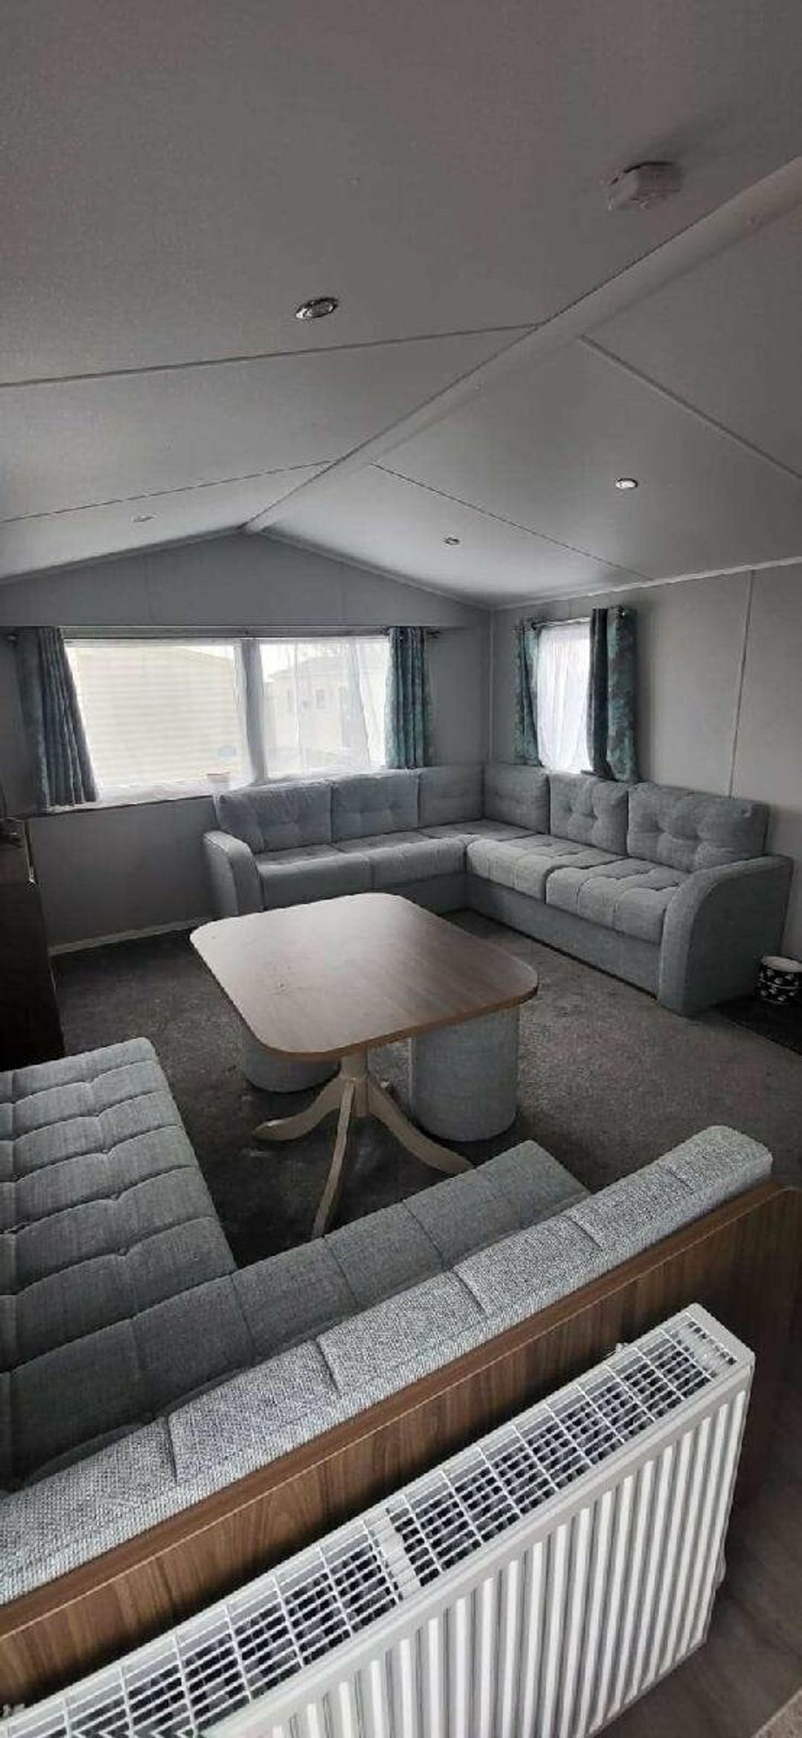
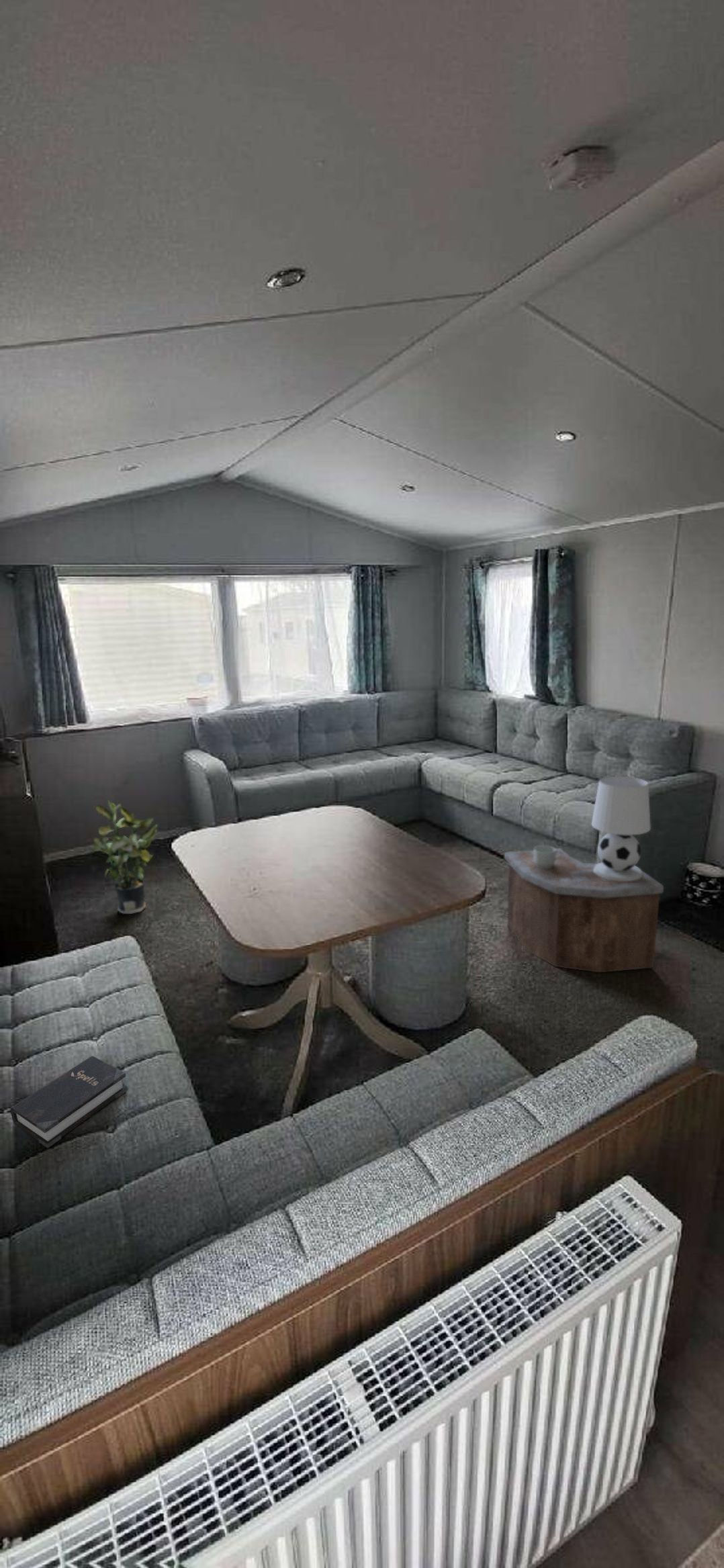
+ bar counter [504,847,664,973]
+ mug [533,845,561,868]
+ potted plant [92,799,159,915]
+ hardback book [10,1056,128,1149]
+ table lamp [591,776,651,881]
